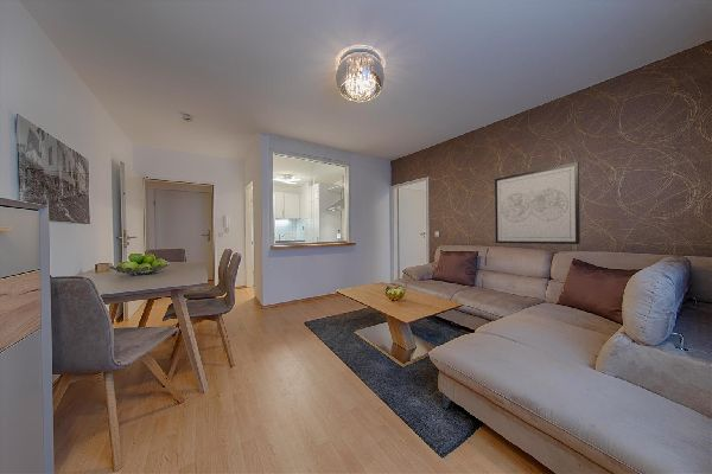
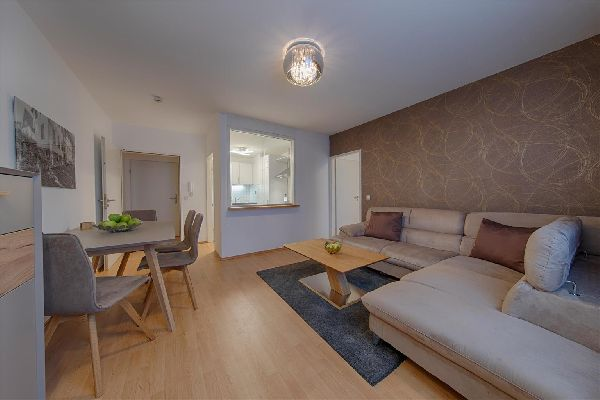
- wall art [494,161,581,245]
